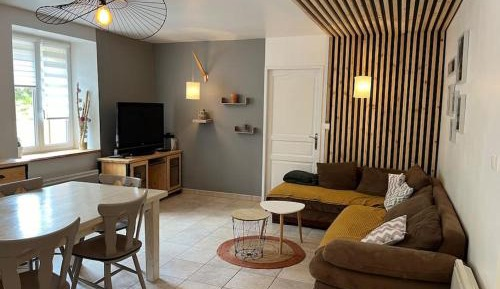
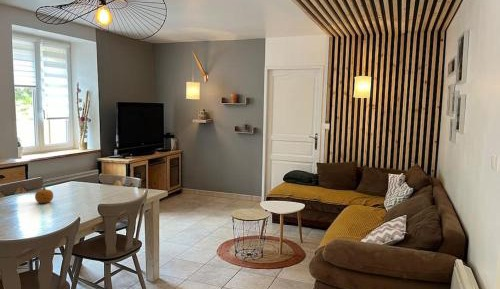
+ fruit [34,186,54,204]
